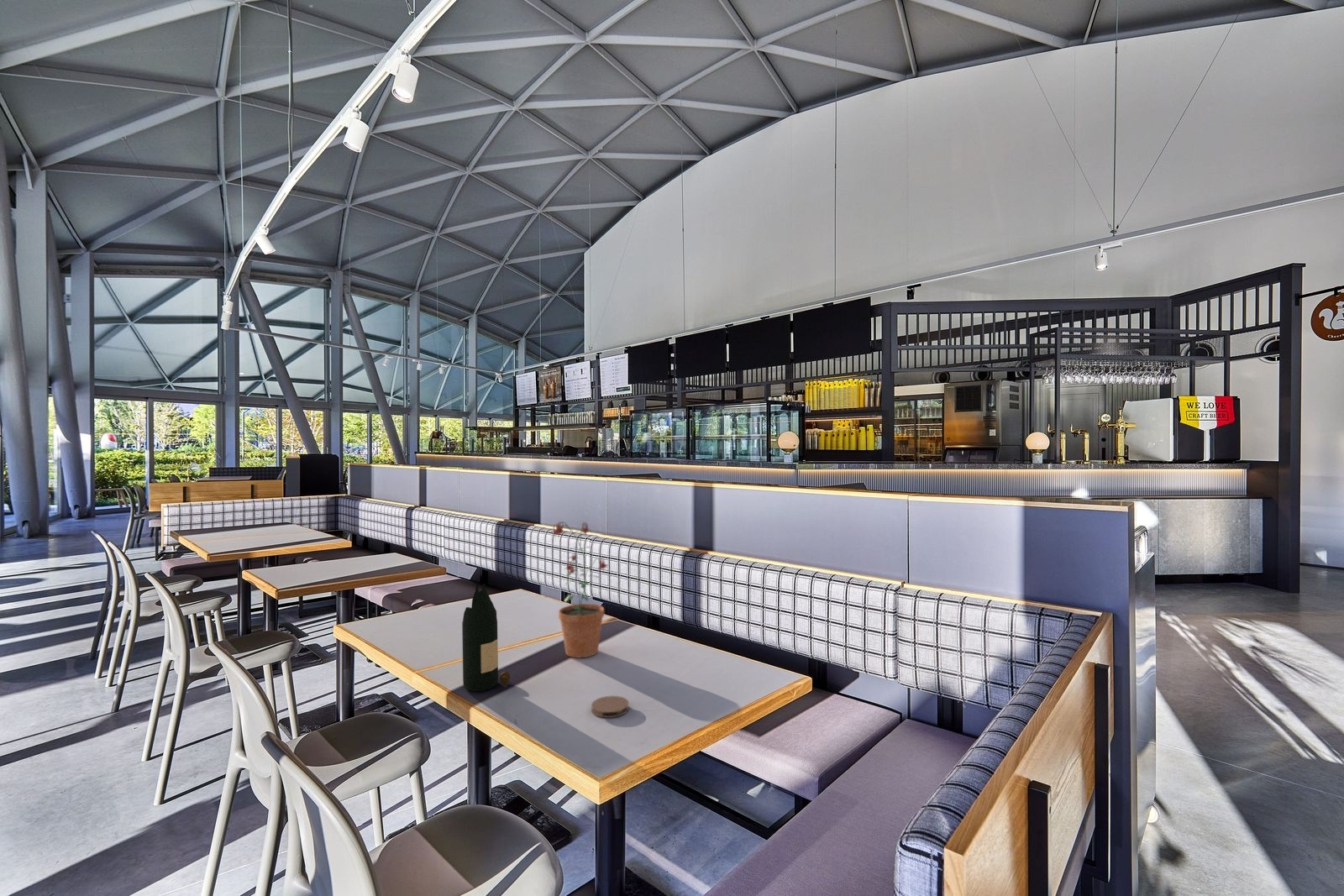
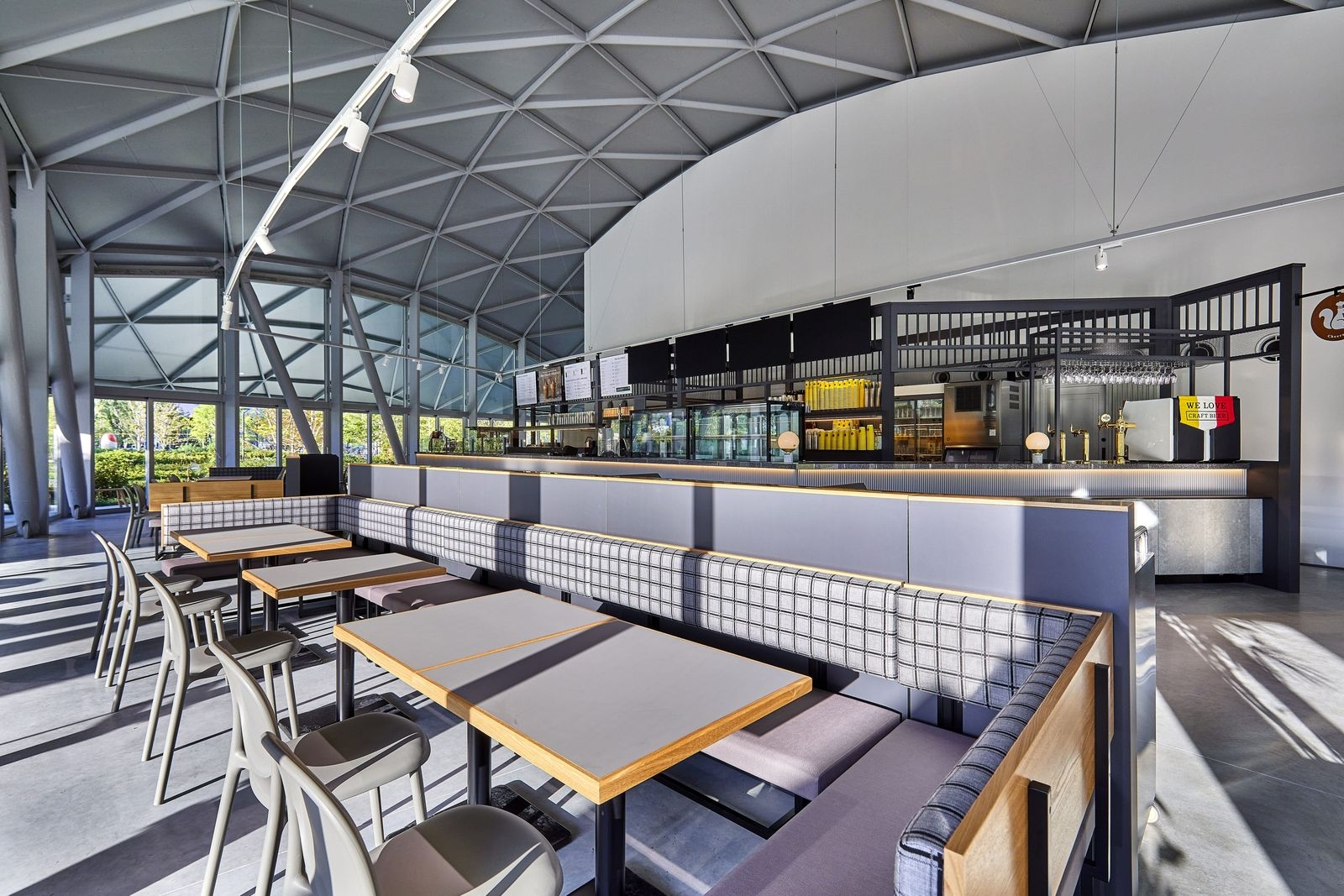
- coaster [591,695,630,719]
- wine bottle [461,583,511,692]
- potted plant [549,521,610,658]
